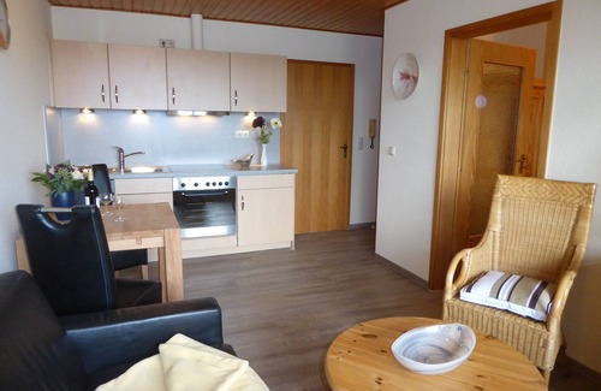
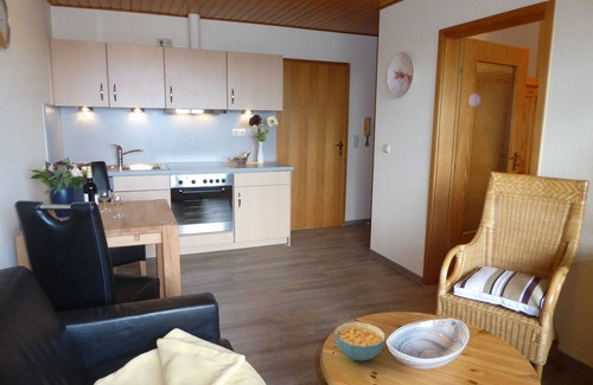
+ cereal bowl [333,321,387,361]
